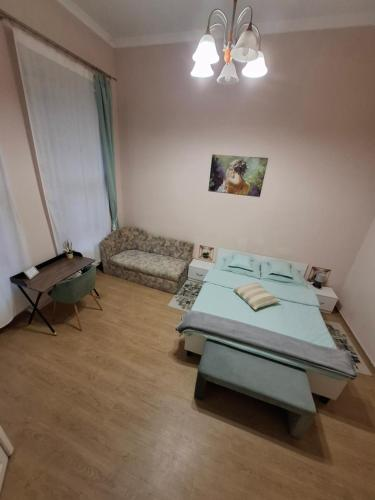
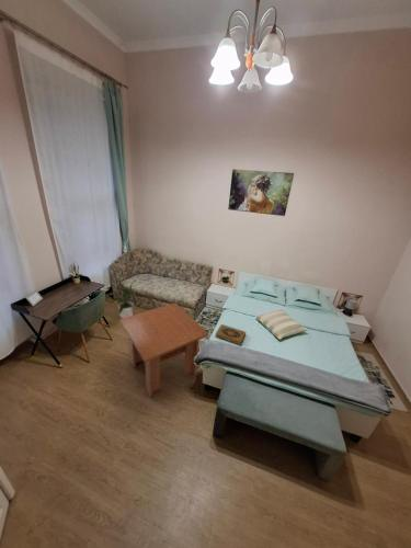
+ hardback book [215,323,247,346]
+ coffee table [118,302,210,398]
+ house plant [104,278,137,319]
